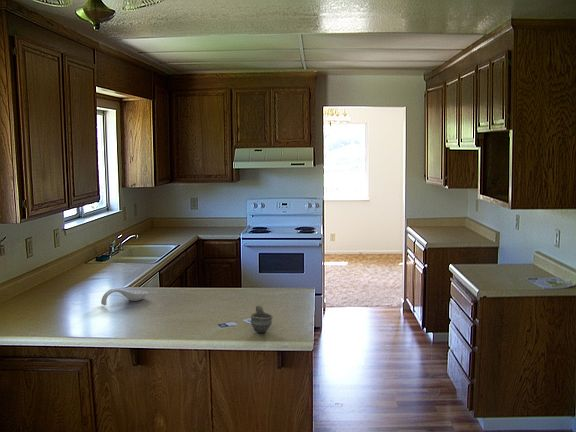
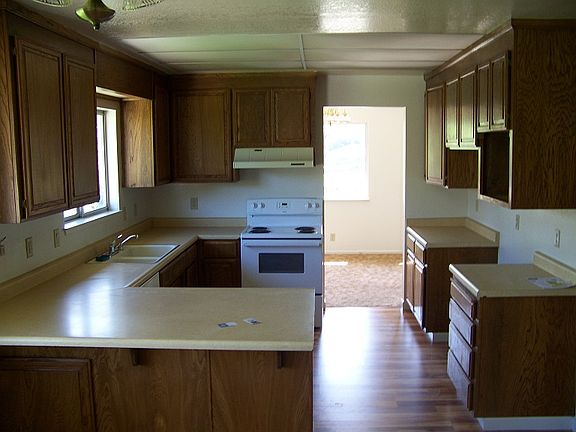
- spoon rest [100,288,149,306]
- cup [249,304,274,334]
